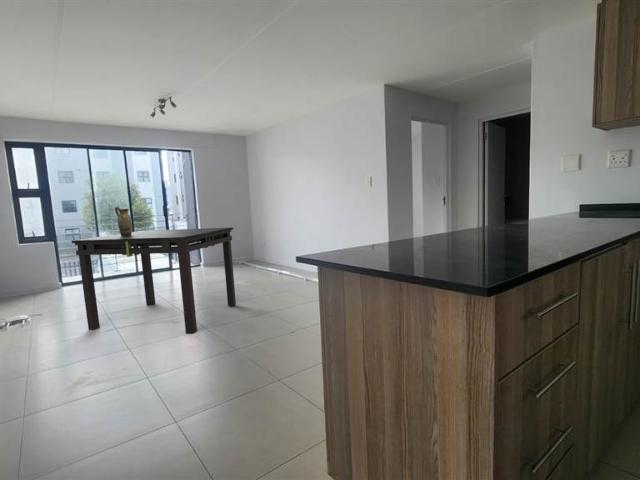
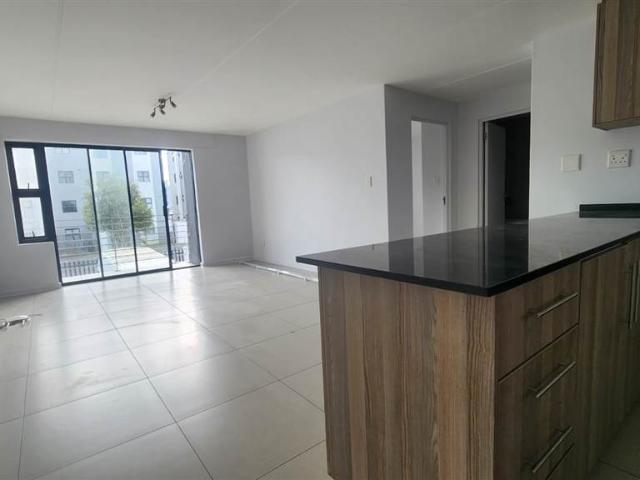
- ceramic jug [114,206,133,236]
- dining table [71,226,237,335]
